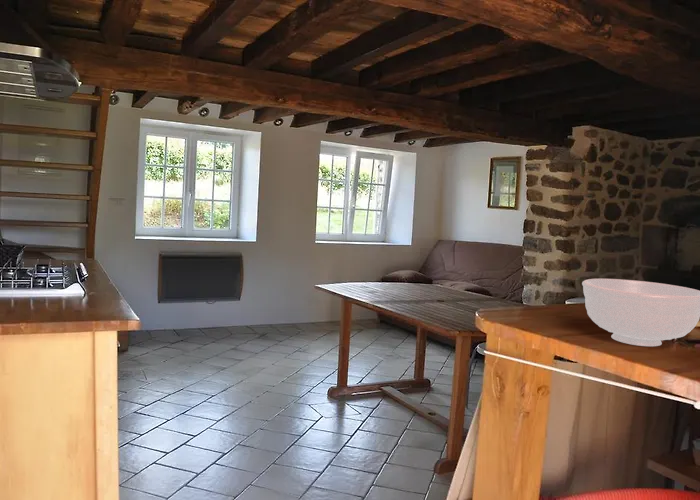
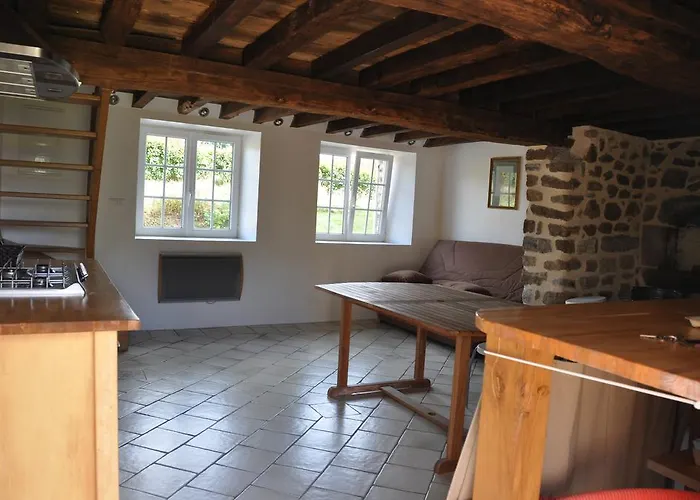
- bowl [581,278,700,347]
